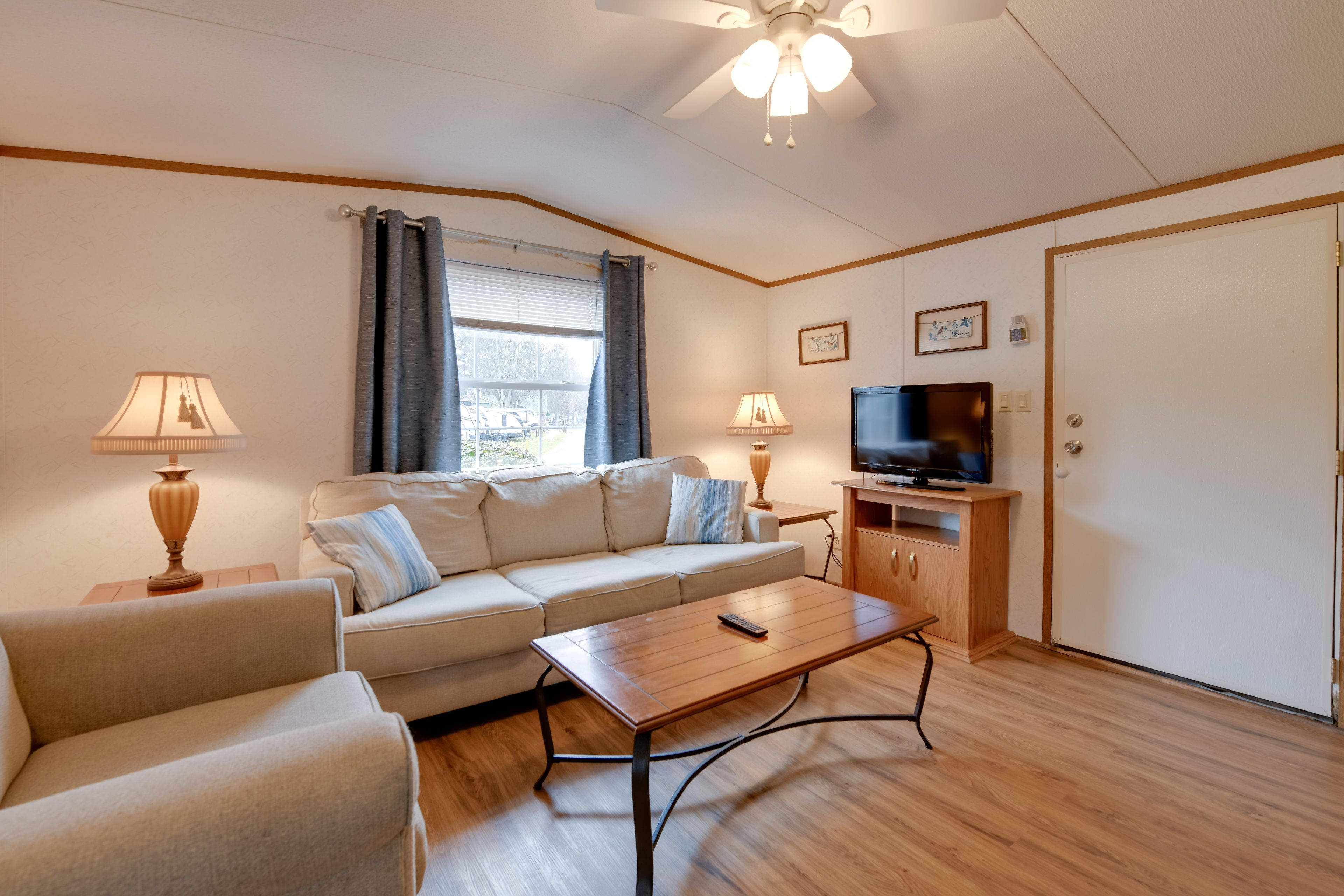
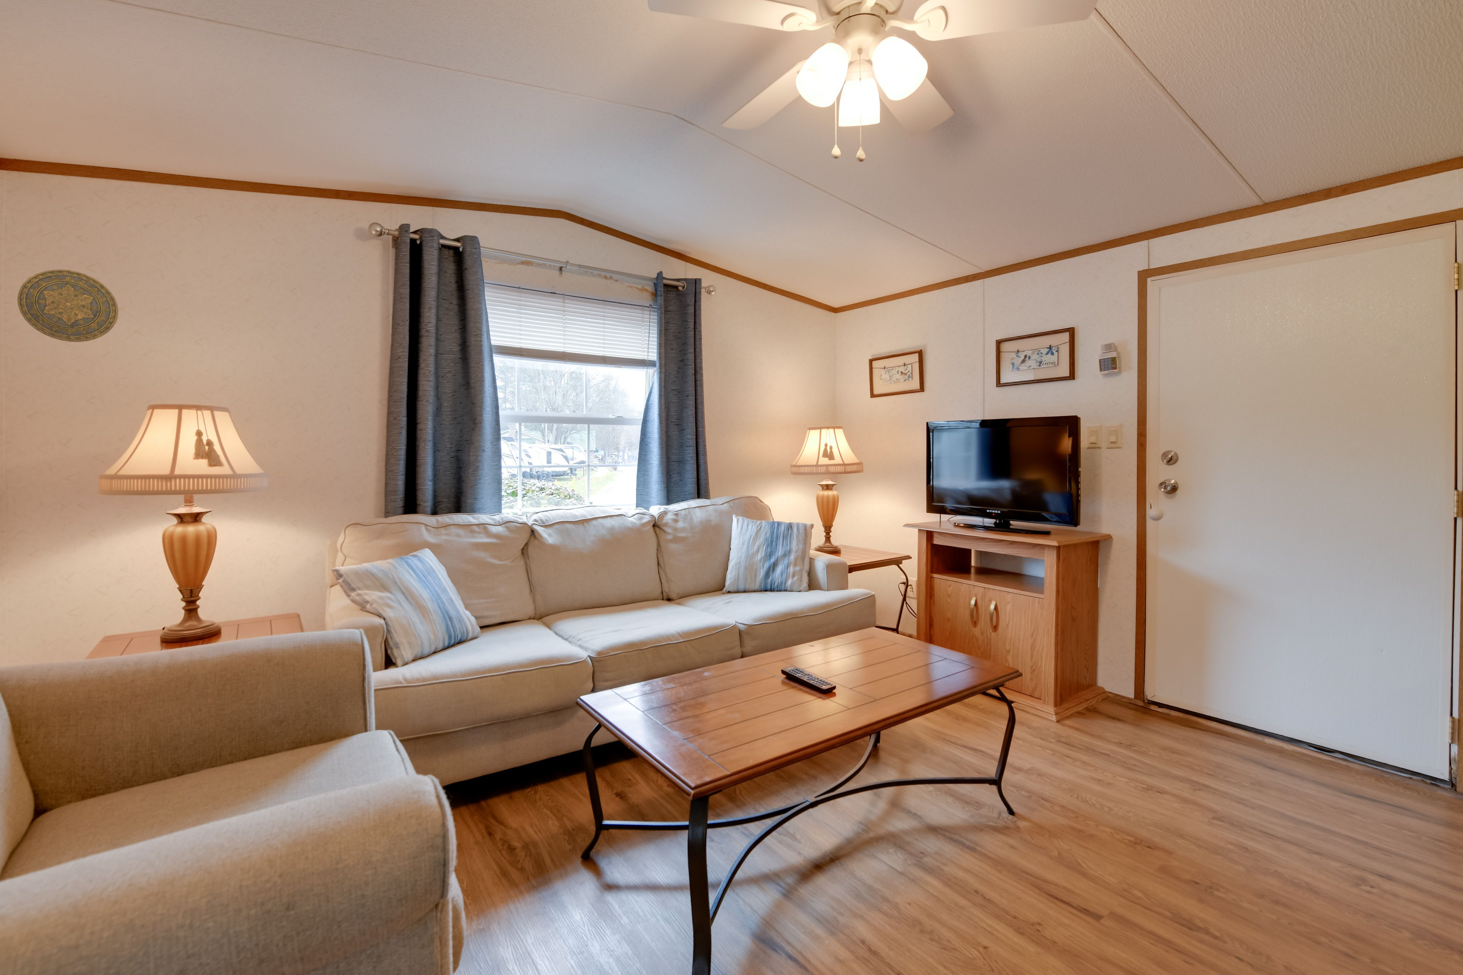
+ decorative plate [16,269,119,343]
